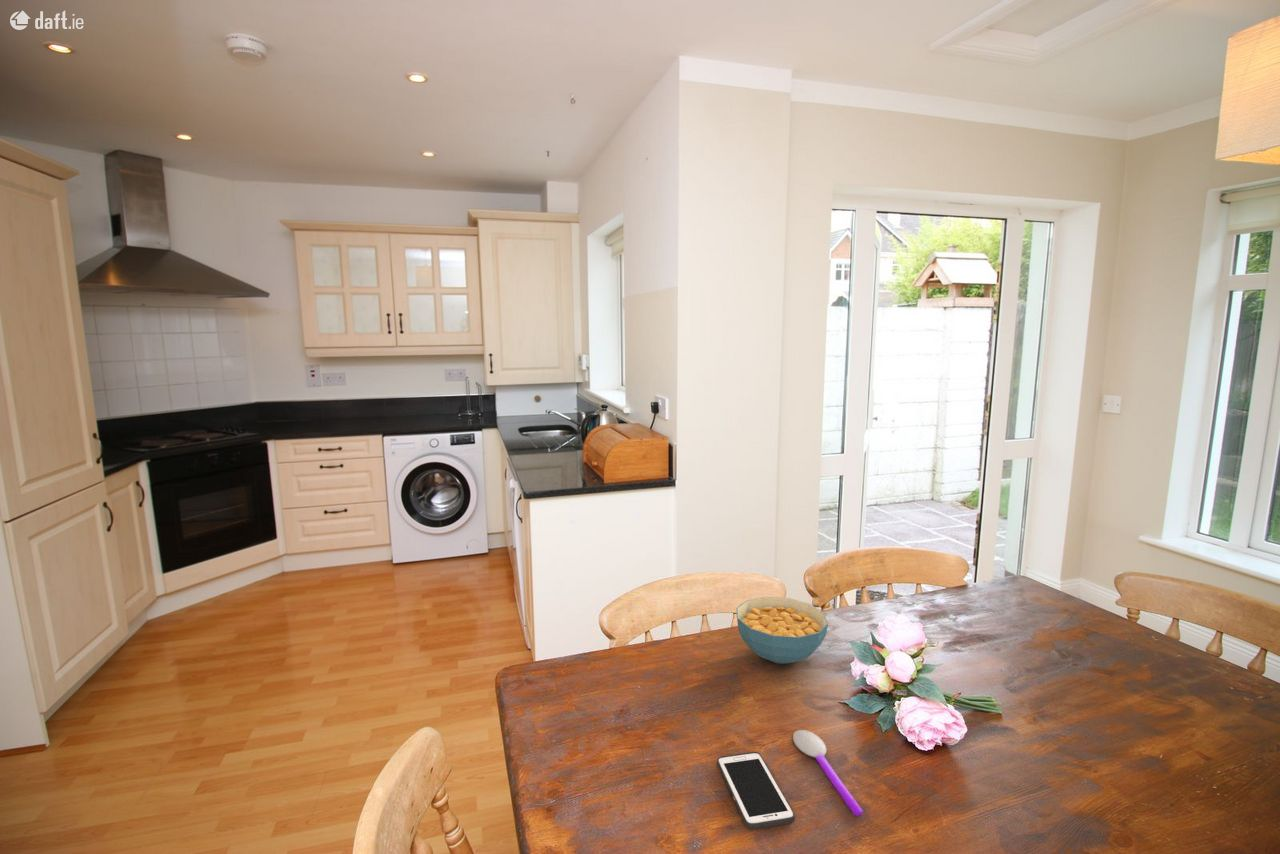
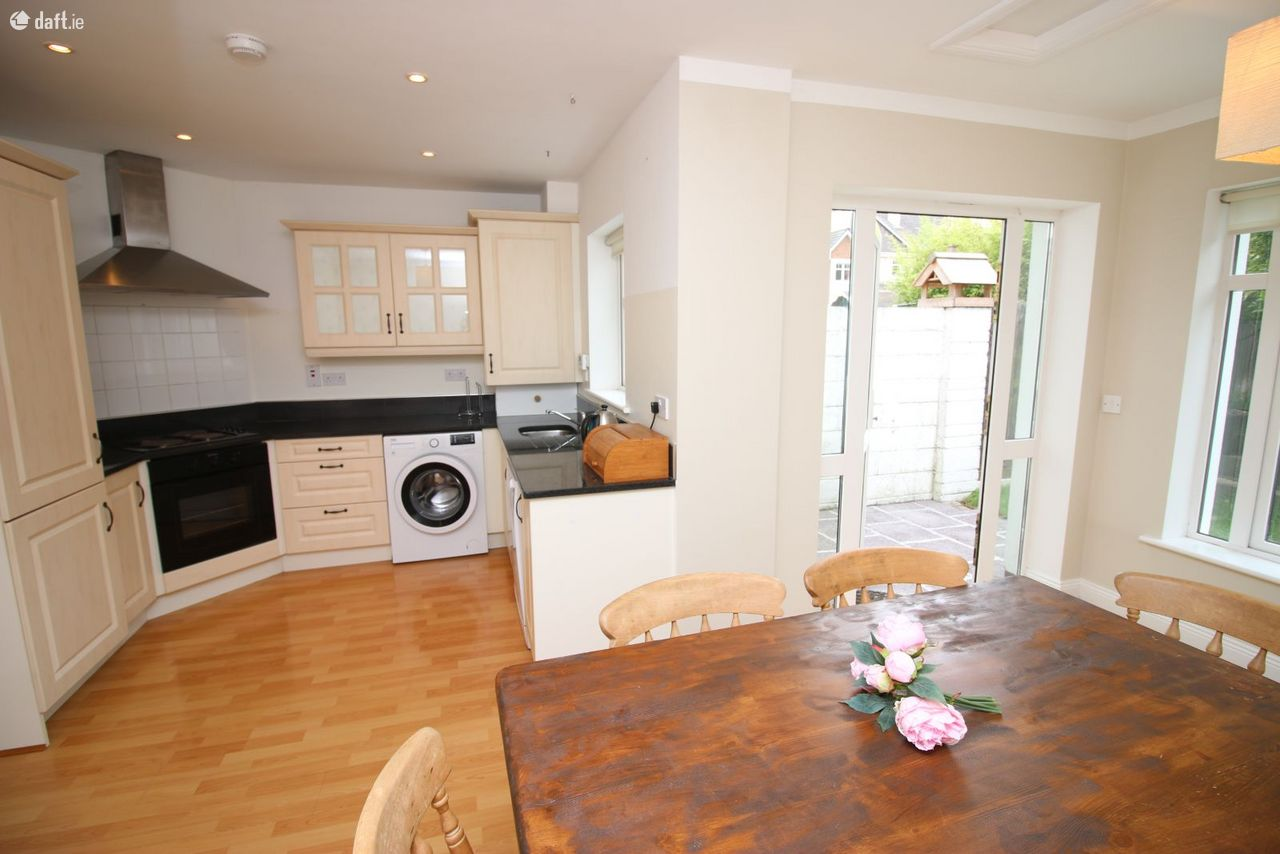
- cell phone [716,751,796,830]
- cereal bowl [736,596,829,665]
- spoon [792,729,864,817]
